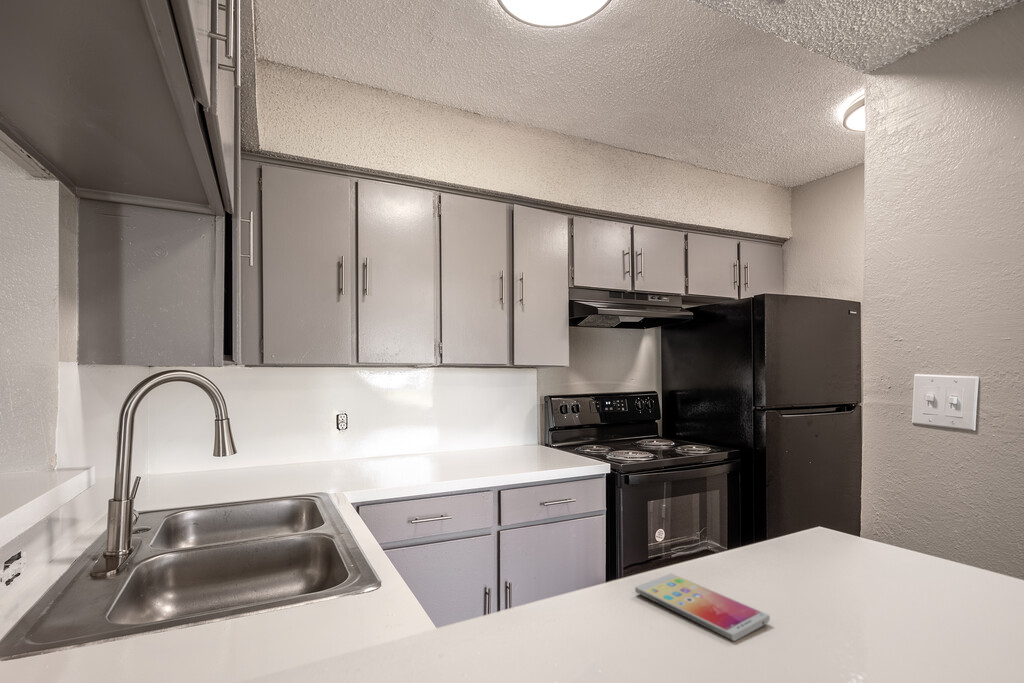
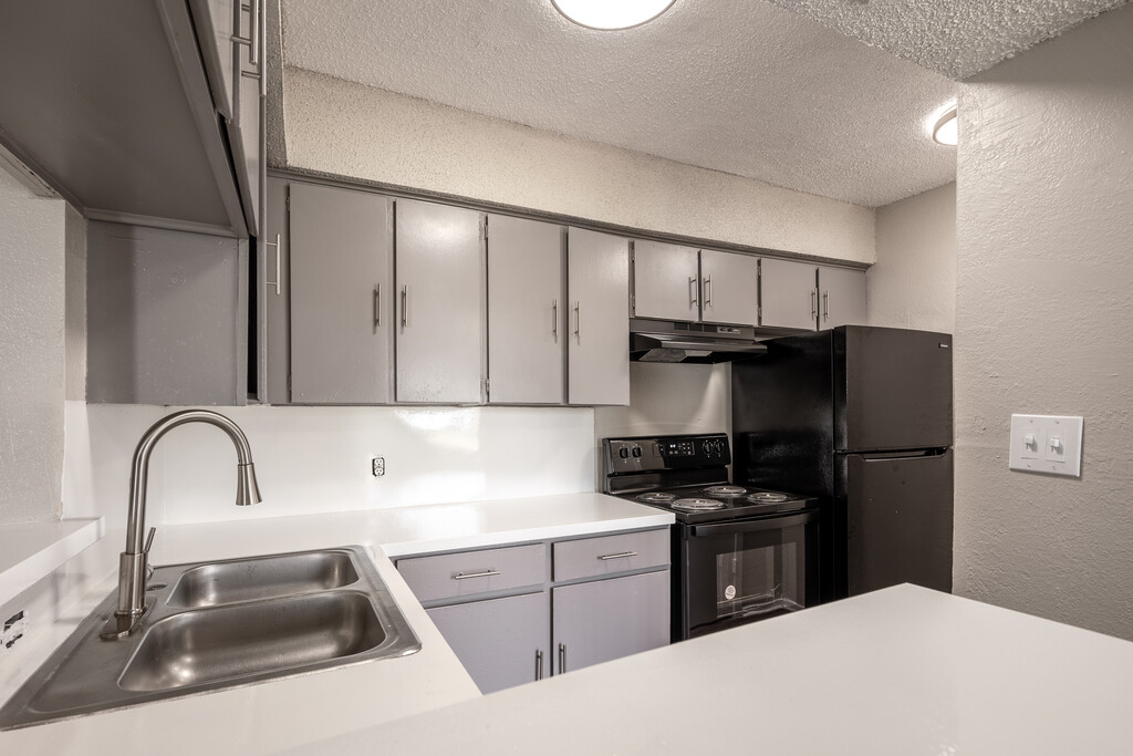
- smartphone [634,572,771,642]
